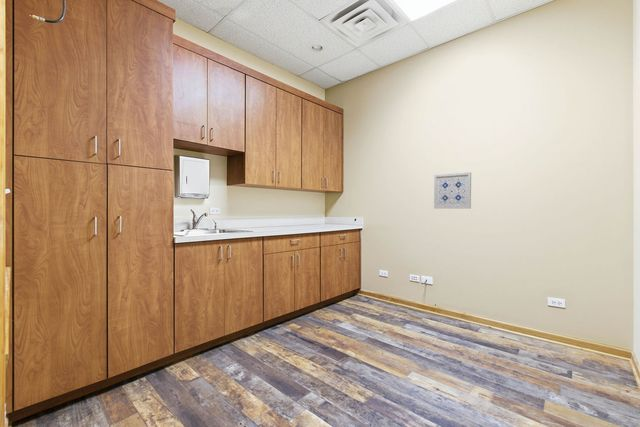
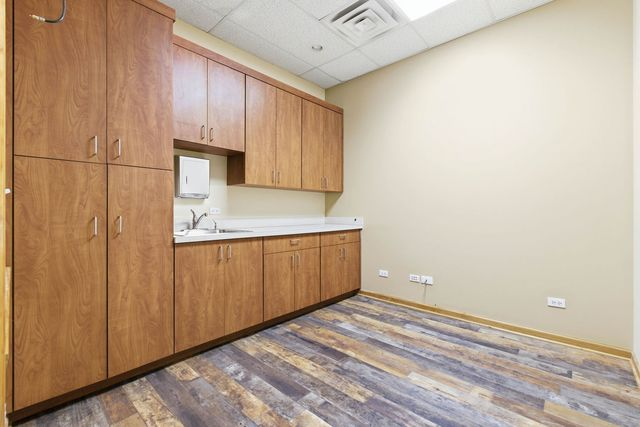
- wall art [433,171,472,210]
